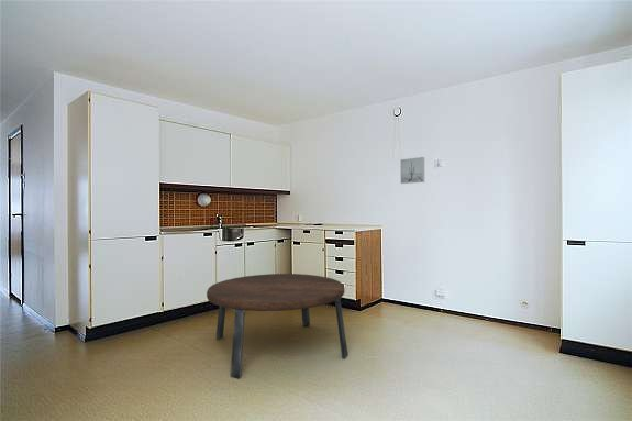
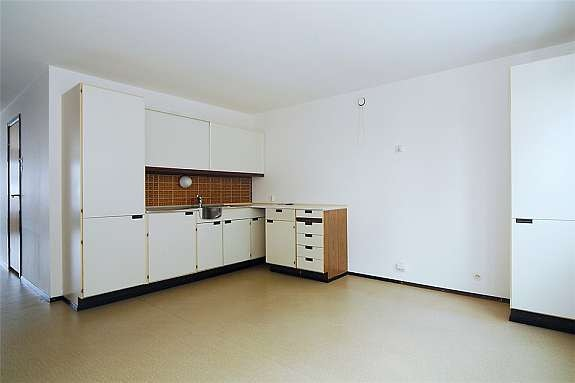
- dining table [206,273,350,380]
- wall art [399,156,425,185]
